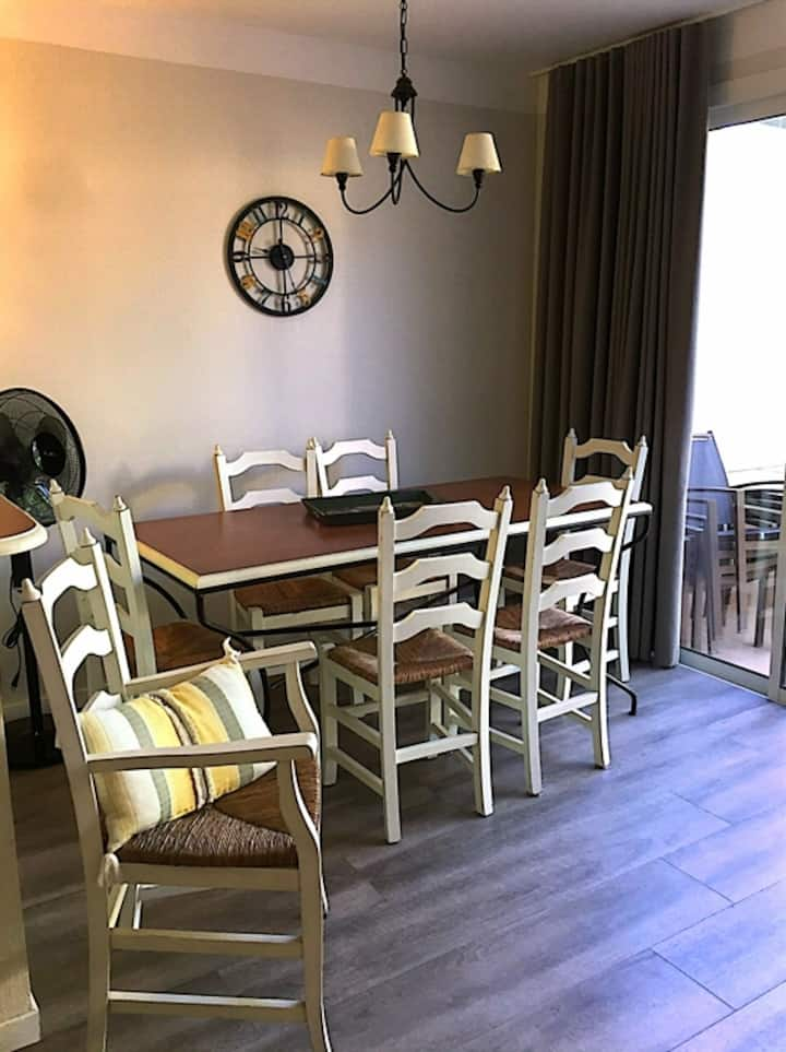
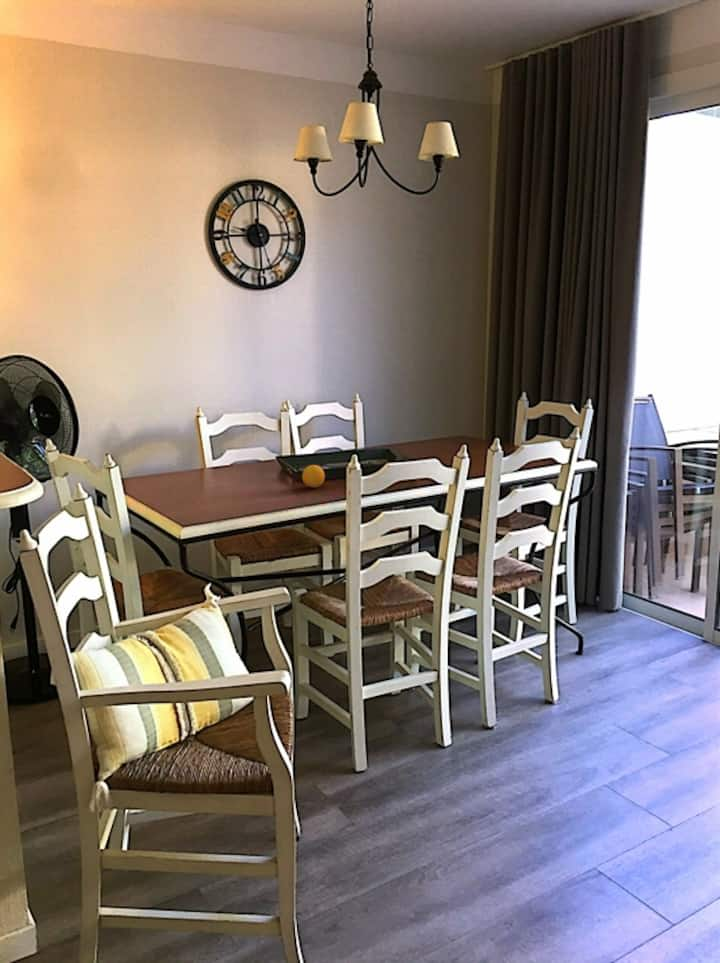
+ fruit [301,464,326,488]
